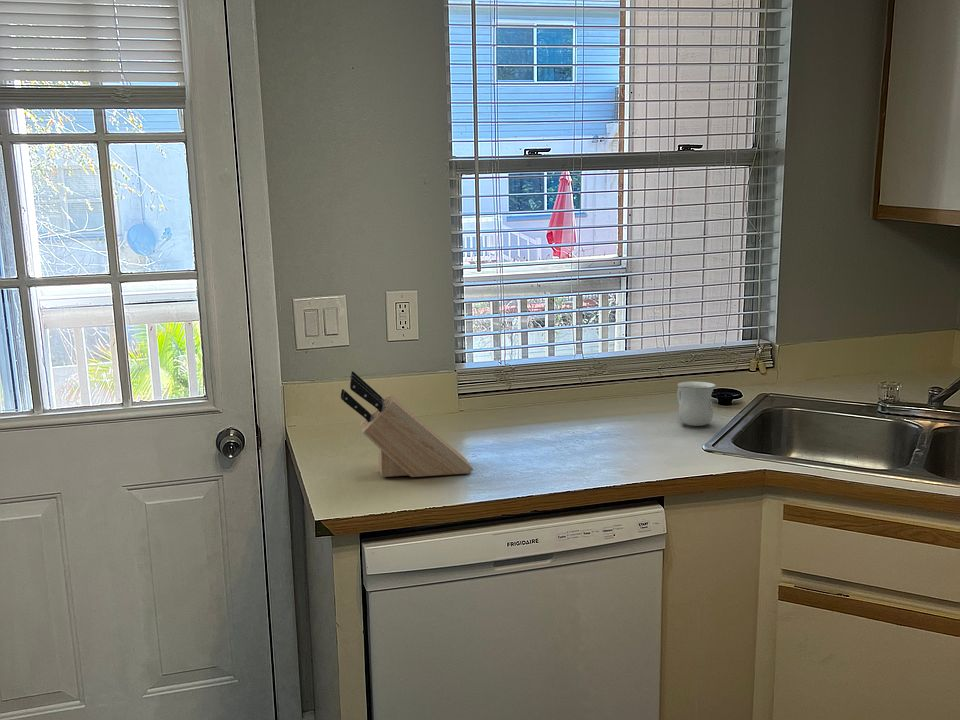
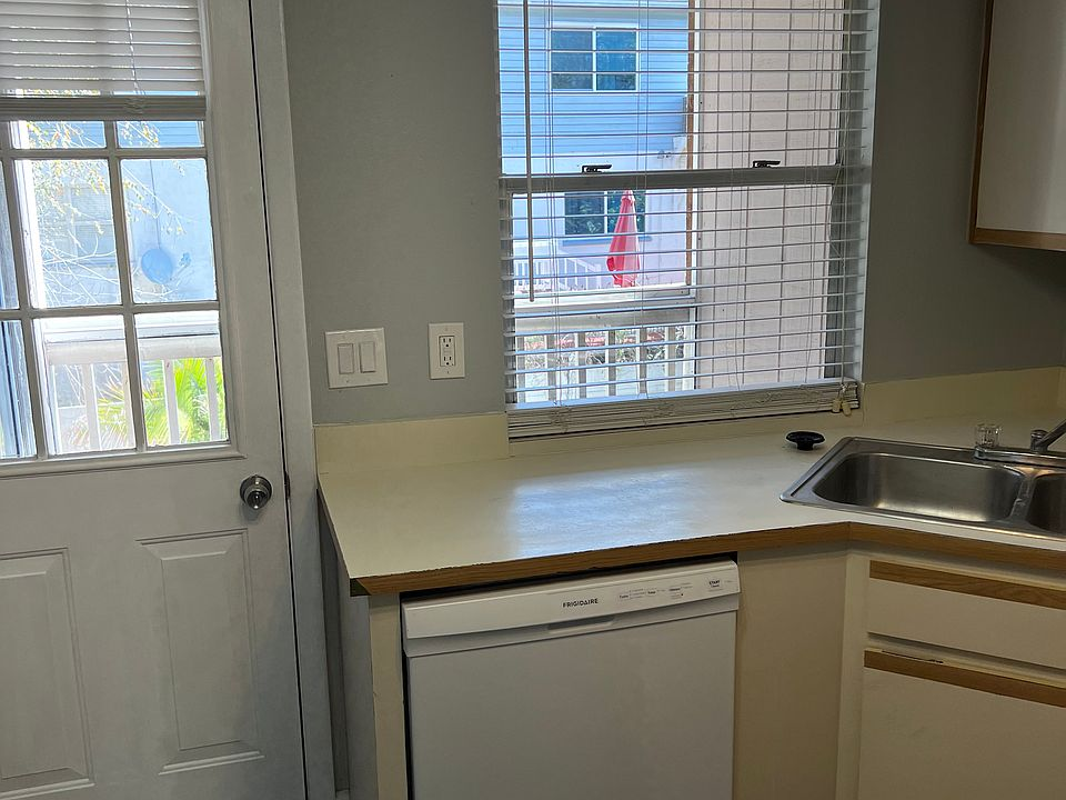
- mug [676,381,716,427]
- knife block [340,370,474,478]
